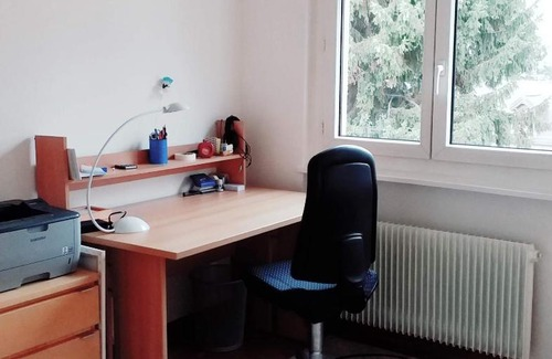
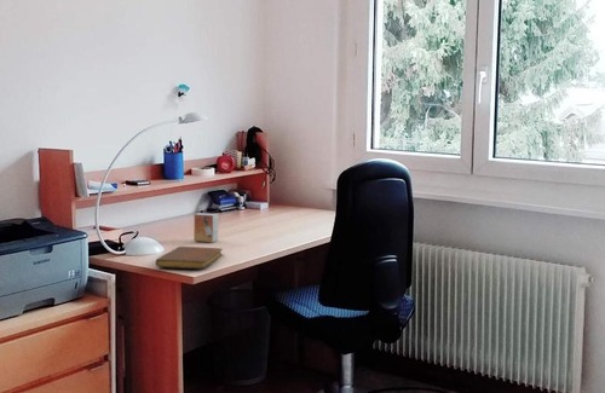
+ notebook [154,245,224,270]
+ small box [192,212,220,243]
